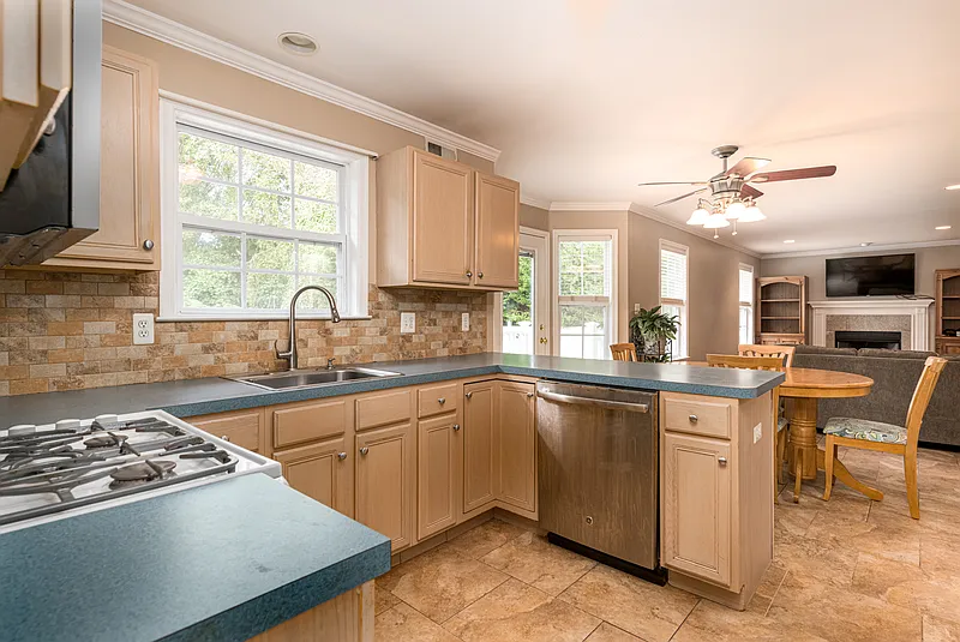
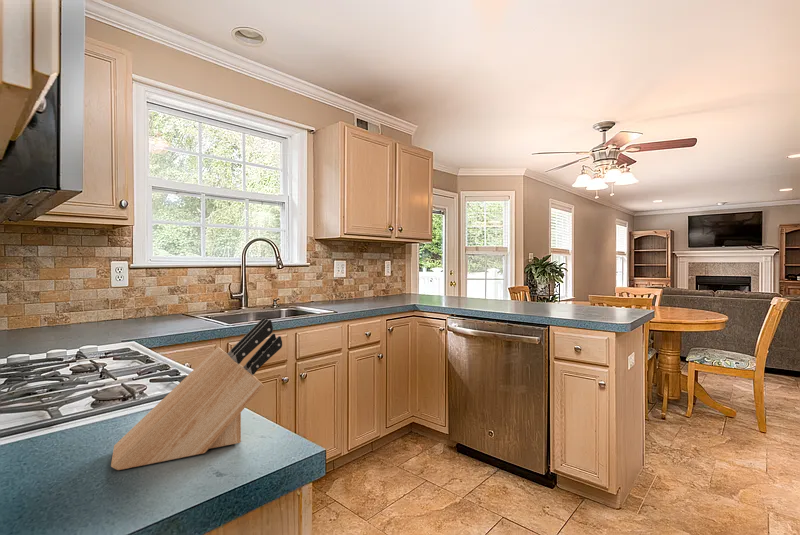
+ knife block [110,317,283,471]
